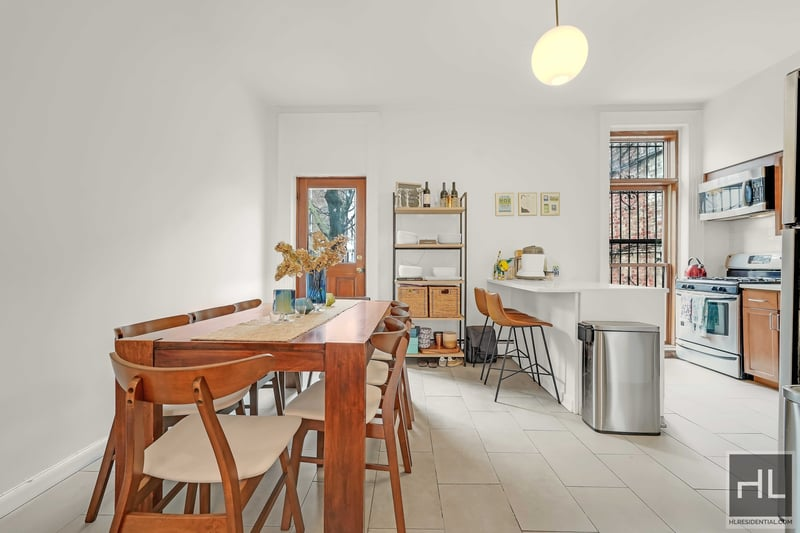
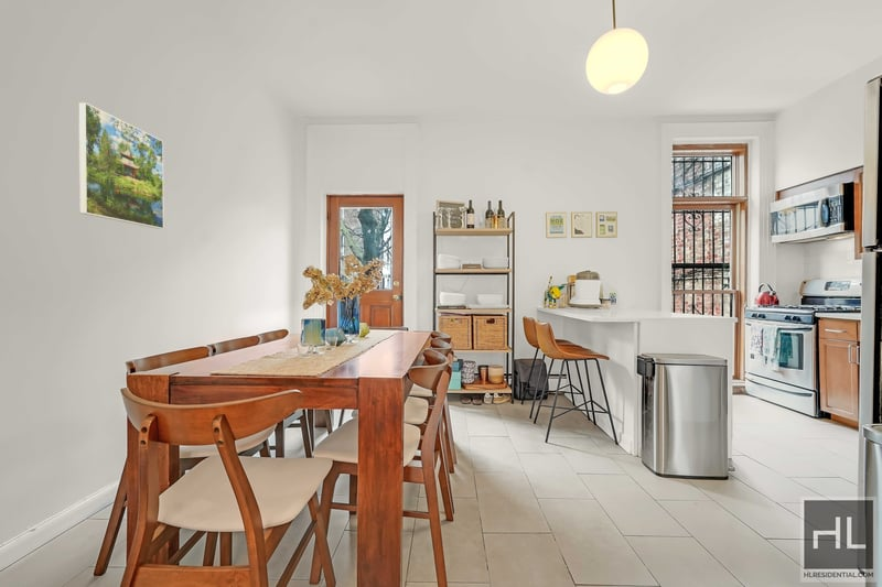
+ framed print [77,101,164,230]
